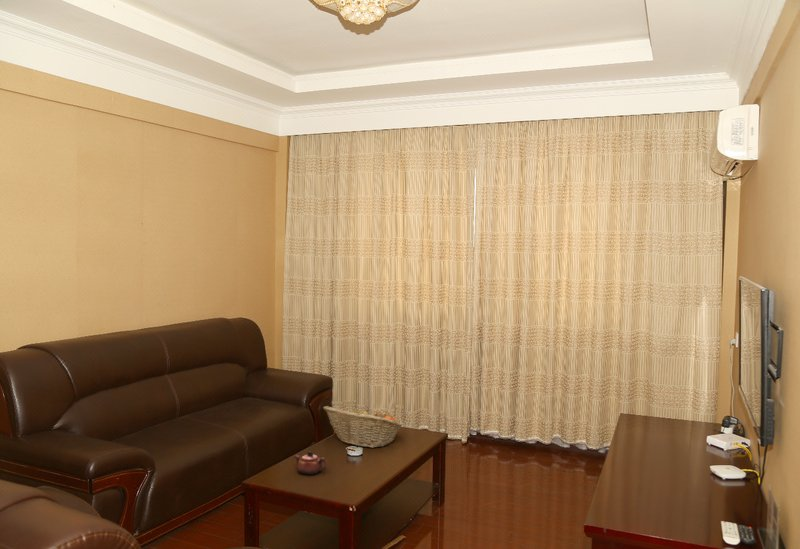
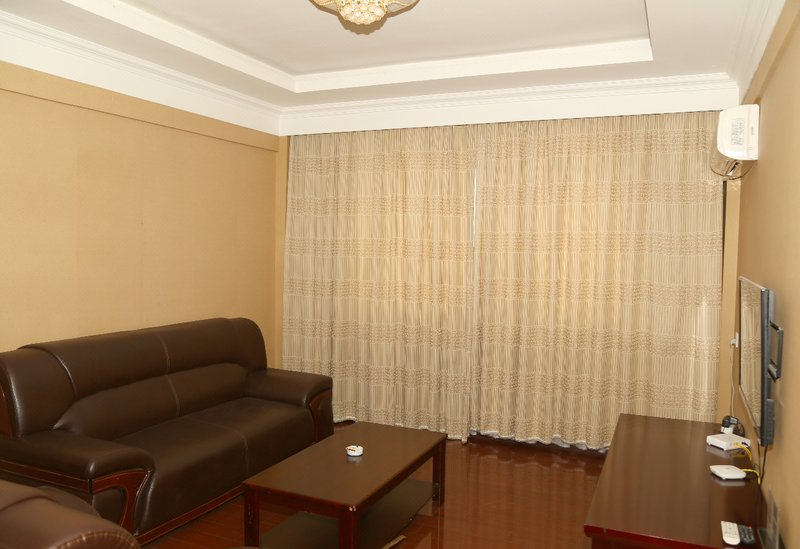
- teapot [293,450,329,476]
- fruit basket [322,405,404,449]
